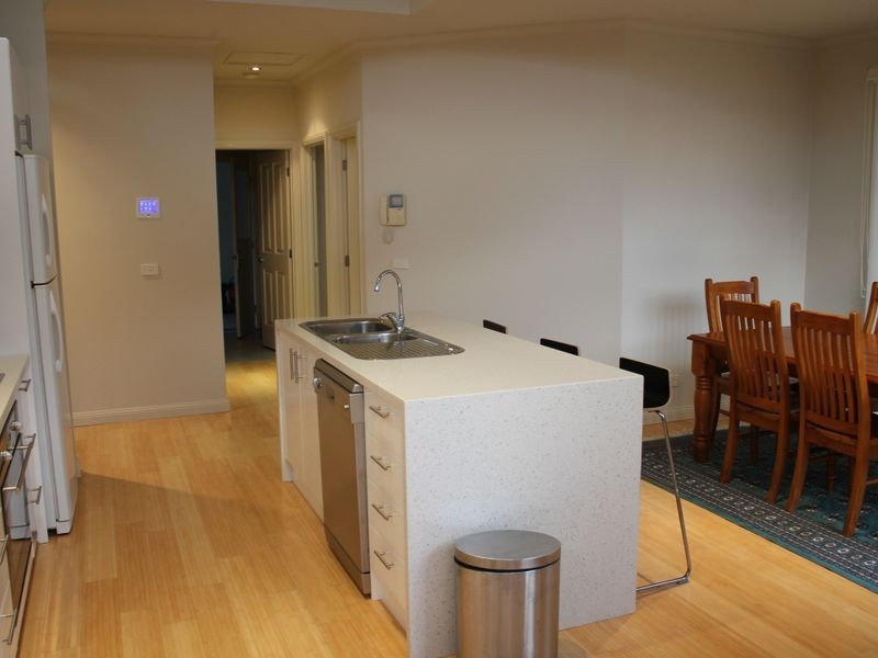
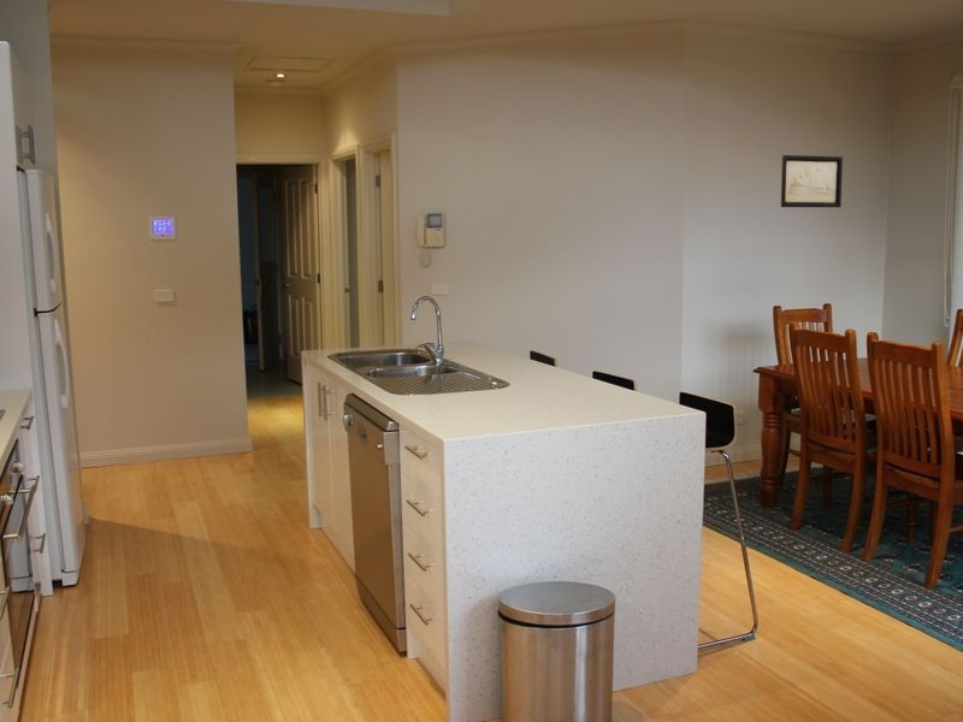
+ wall art [780,154,844,208]
